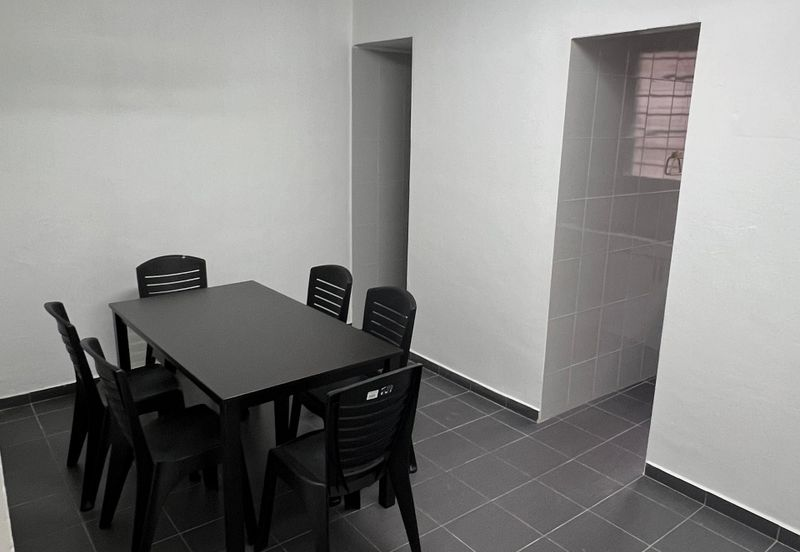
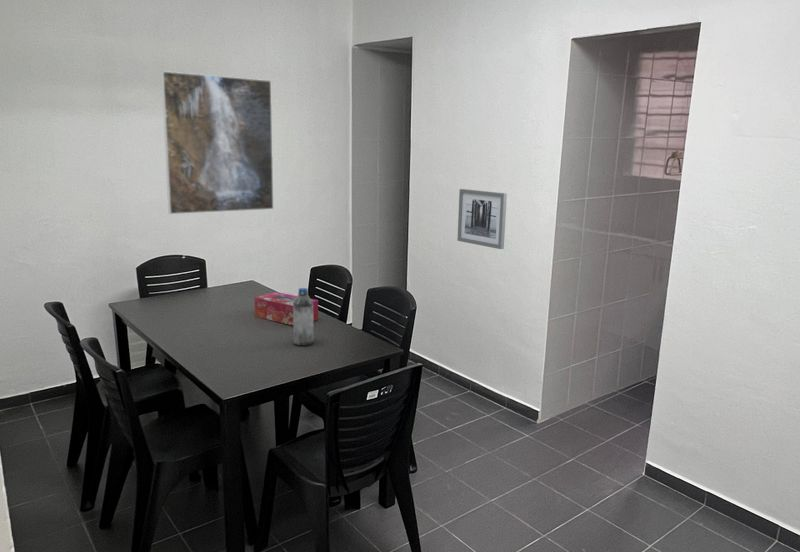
+ tissue box [254,291,319,326]
+ water bottle [293,287,314,347]
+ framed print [160,70,275,215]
+ wall art [456,188,508,250]
